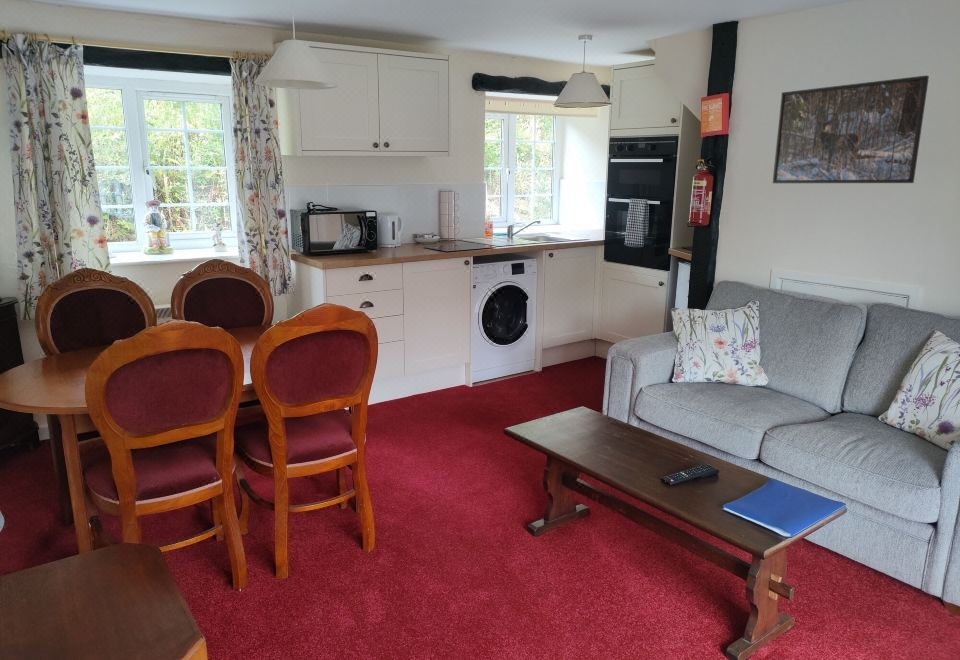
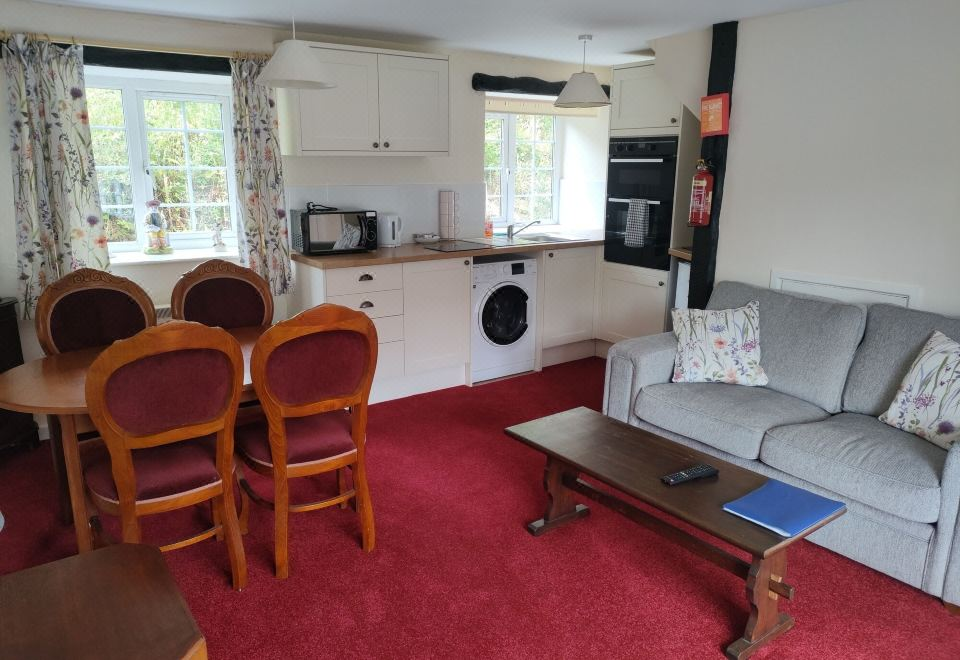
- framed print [772,74,930,184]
